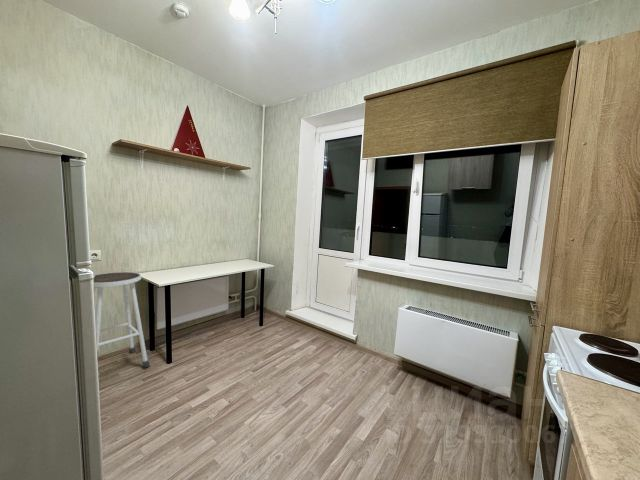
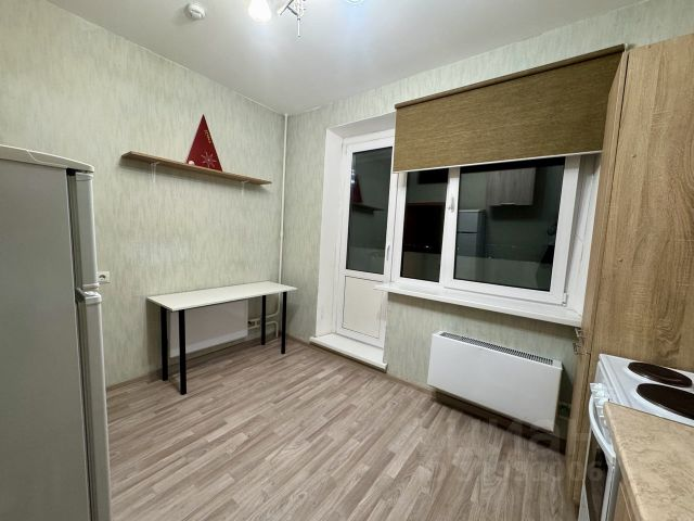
- stool [93,271,151,369]
